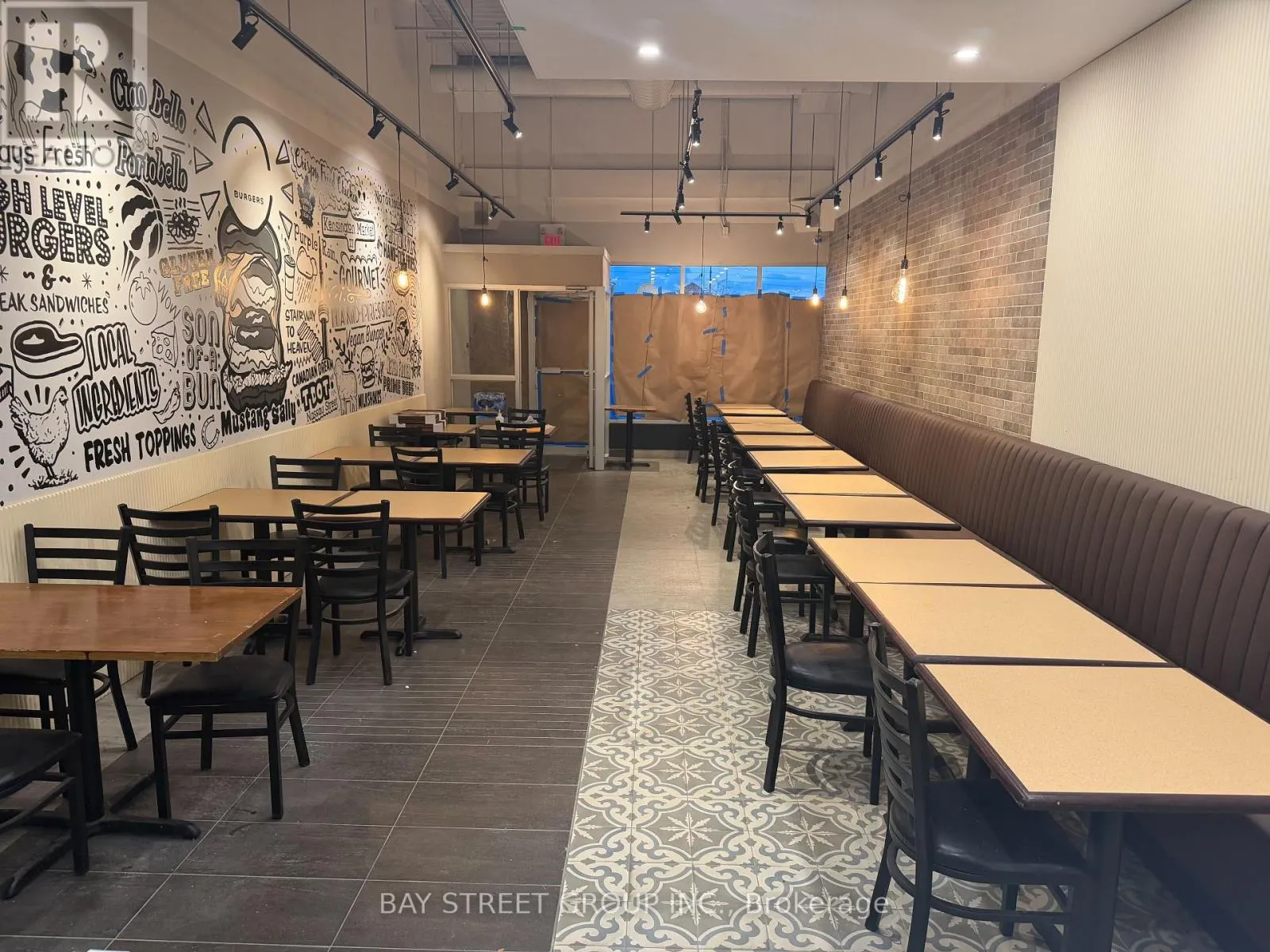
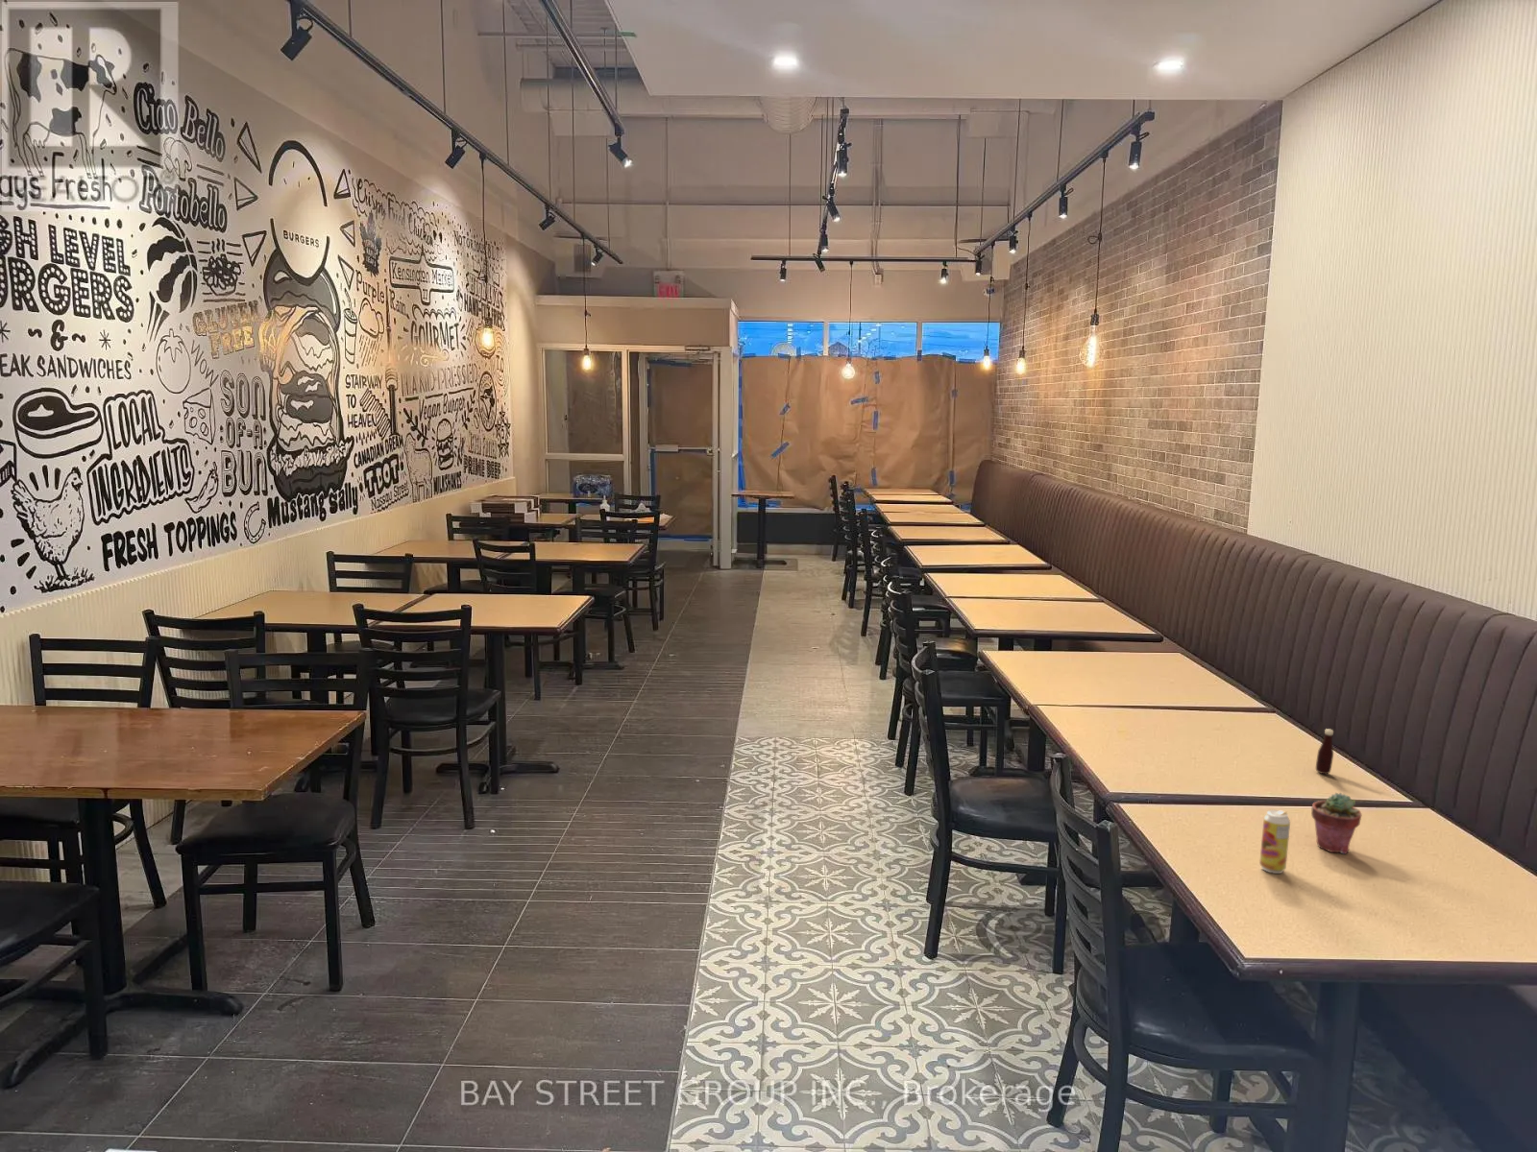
+ tabasco sauce [1316,727,1335,774]
+ potted succulent [1311,793,1363,854]
+ beverage can [1259,810,1291,875]
